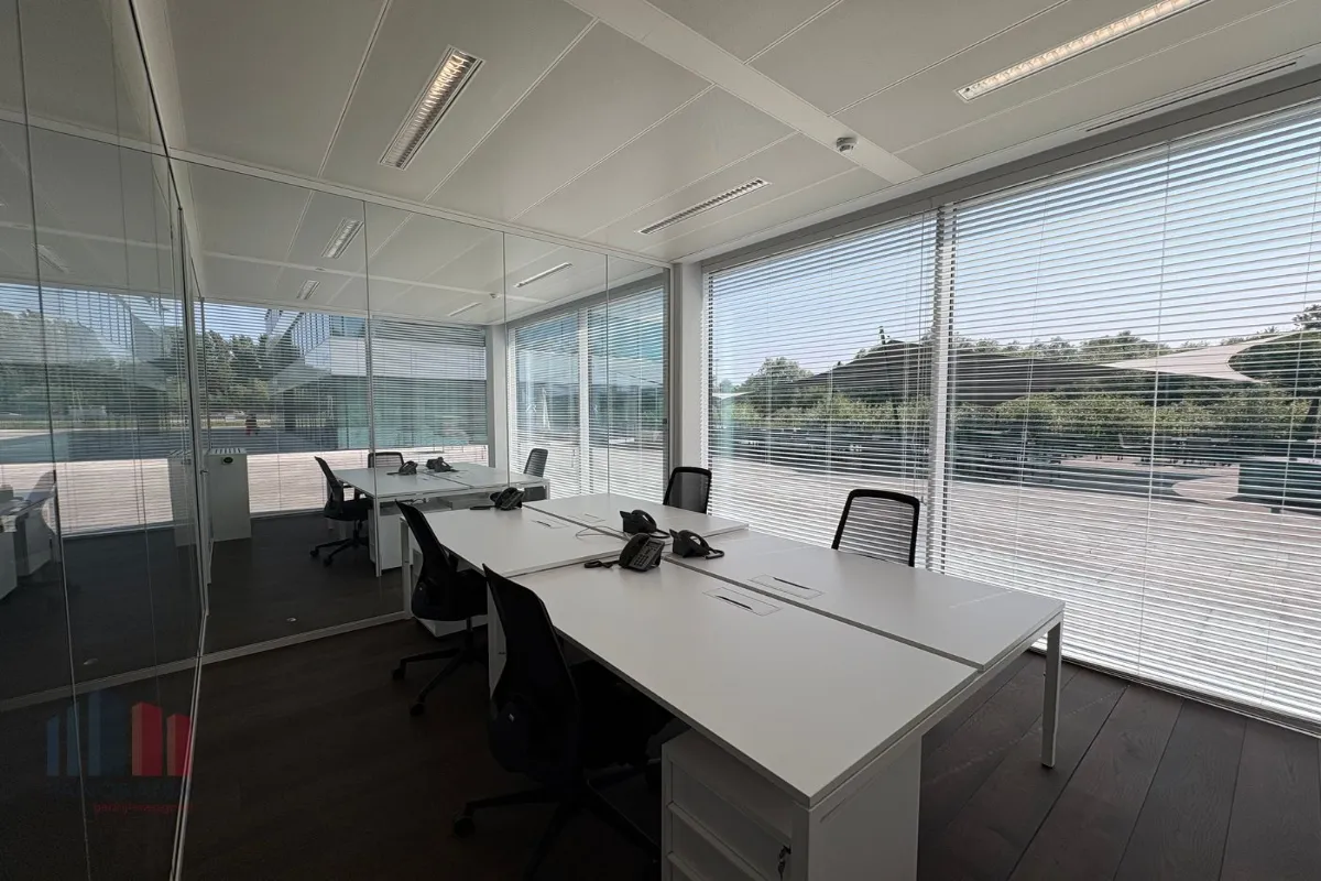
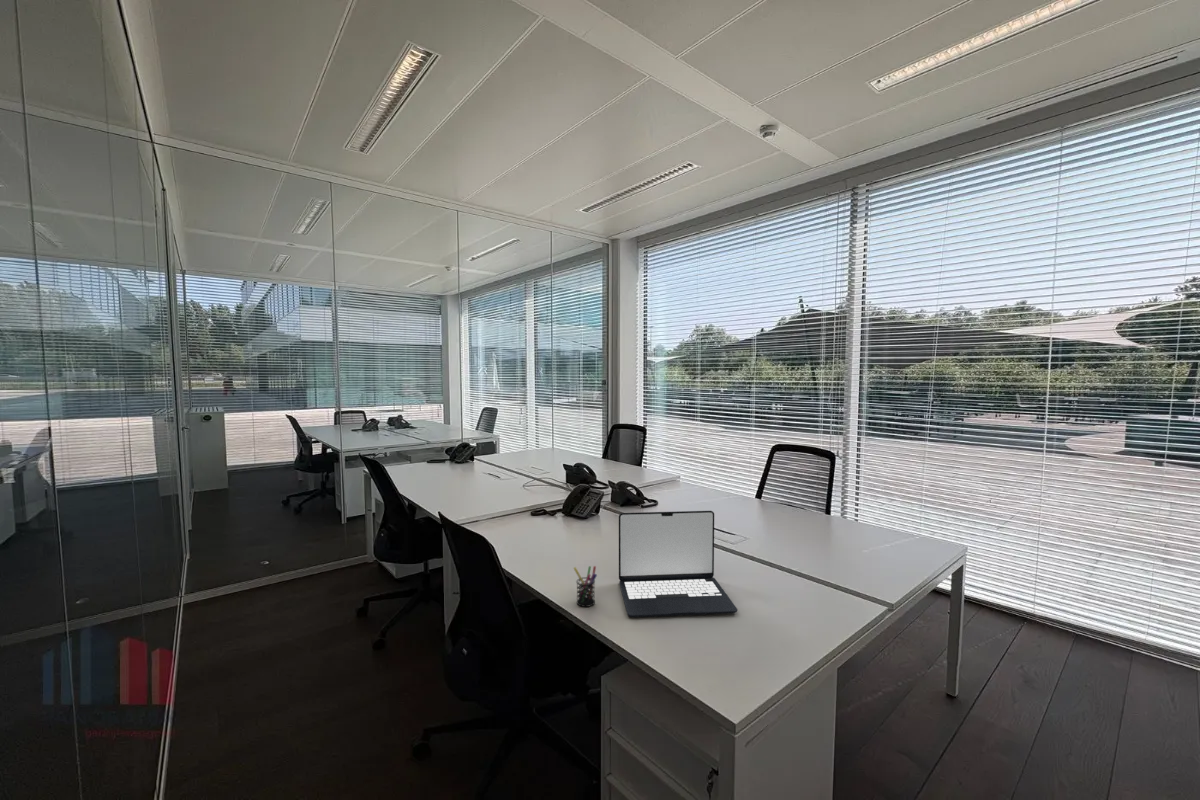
+ laptop [618,510,738,618]
+ pen holder [573,565,598,608]
